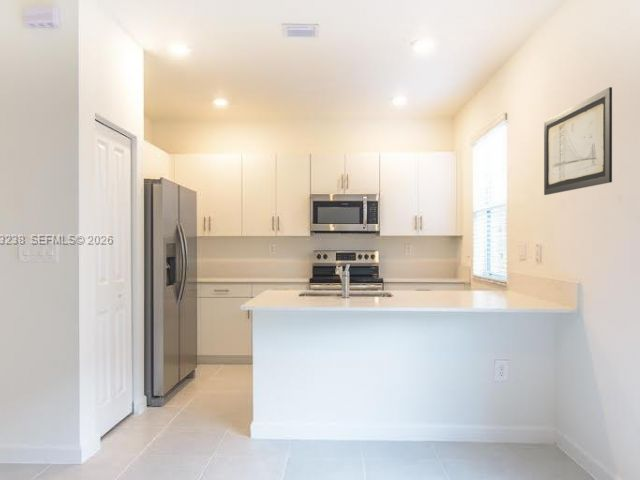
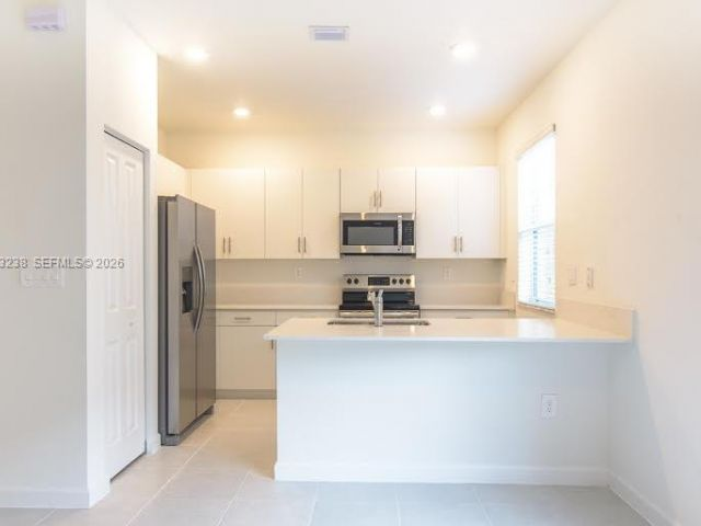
- wall art [543,86,613,196]
